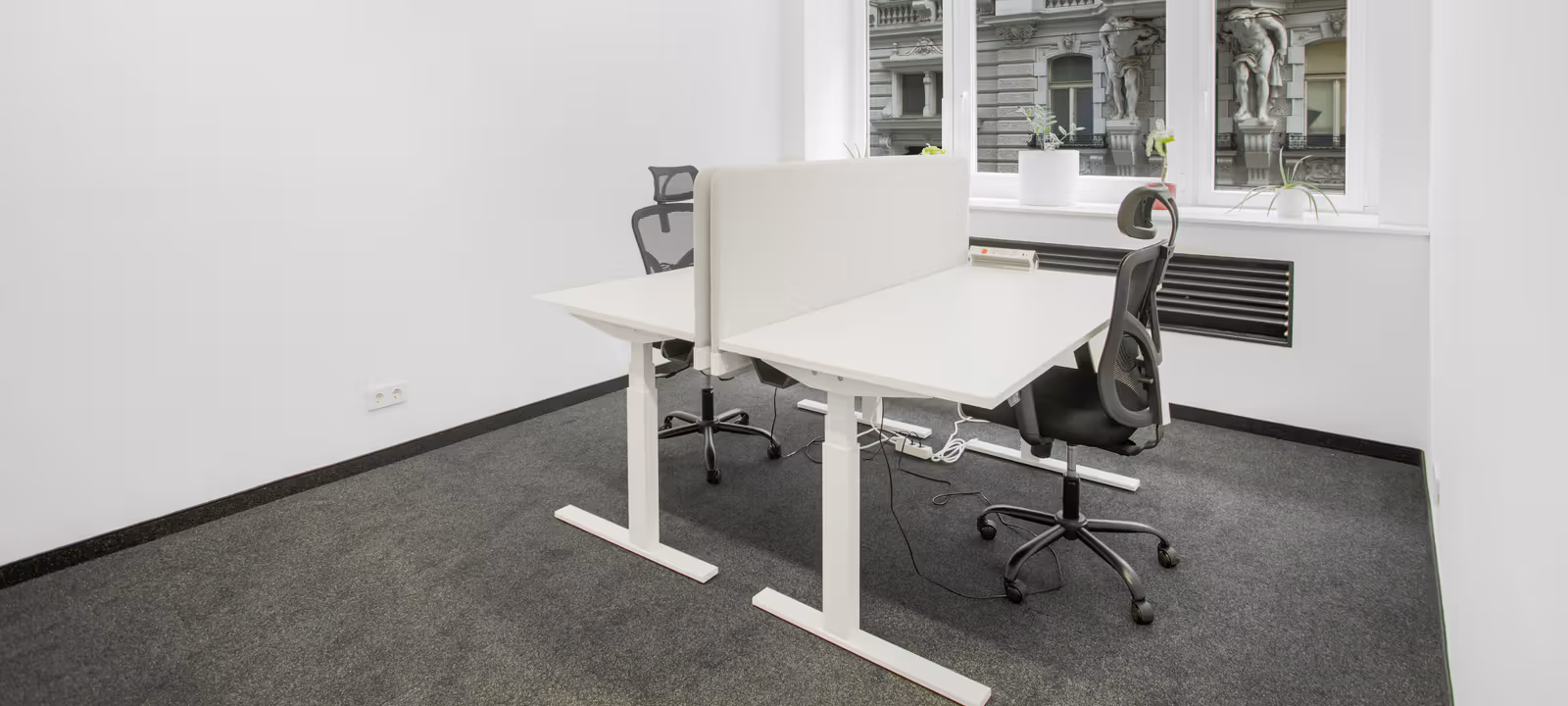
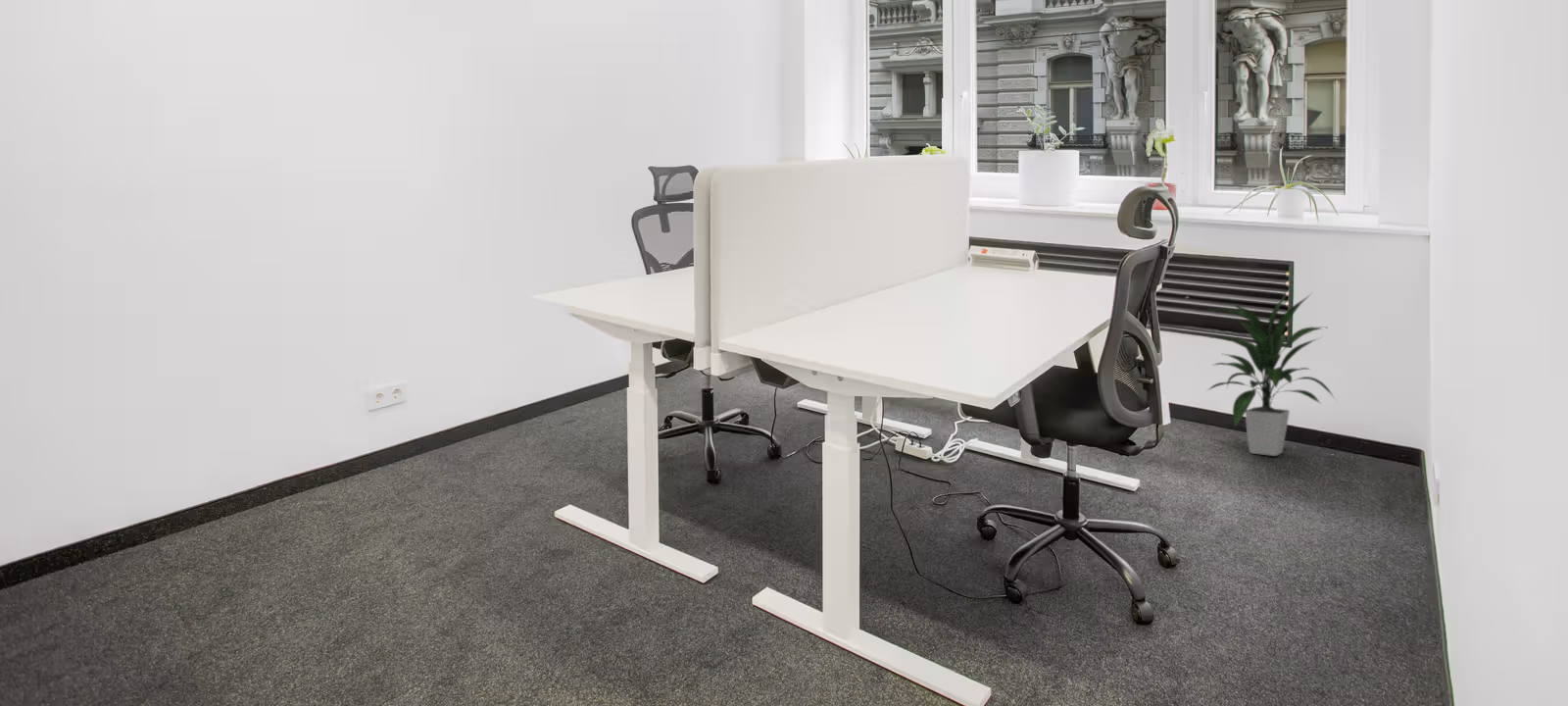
+ indoor plant [1203,290,1337,457]
